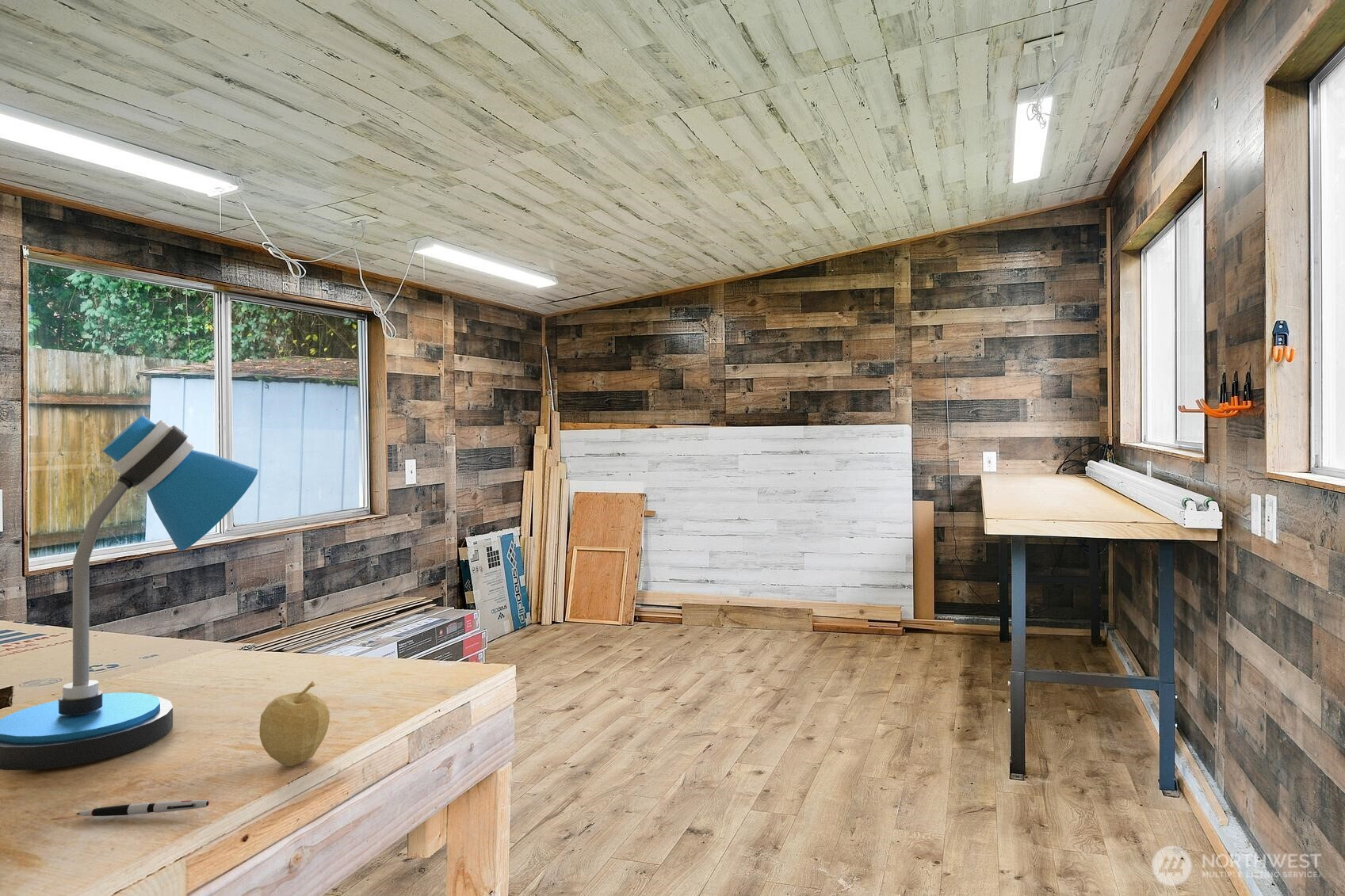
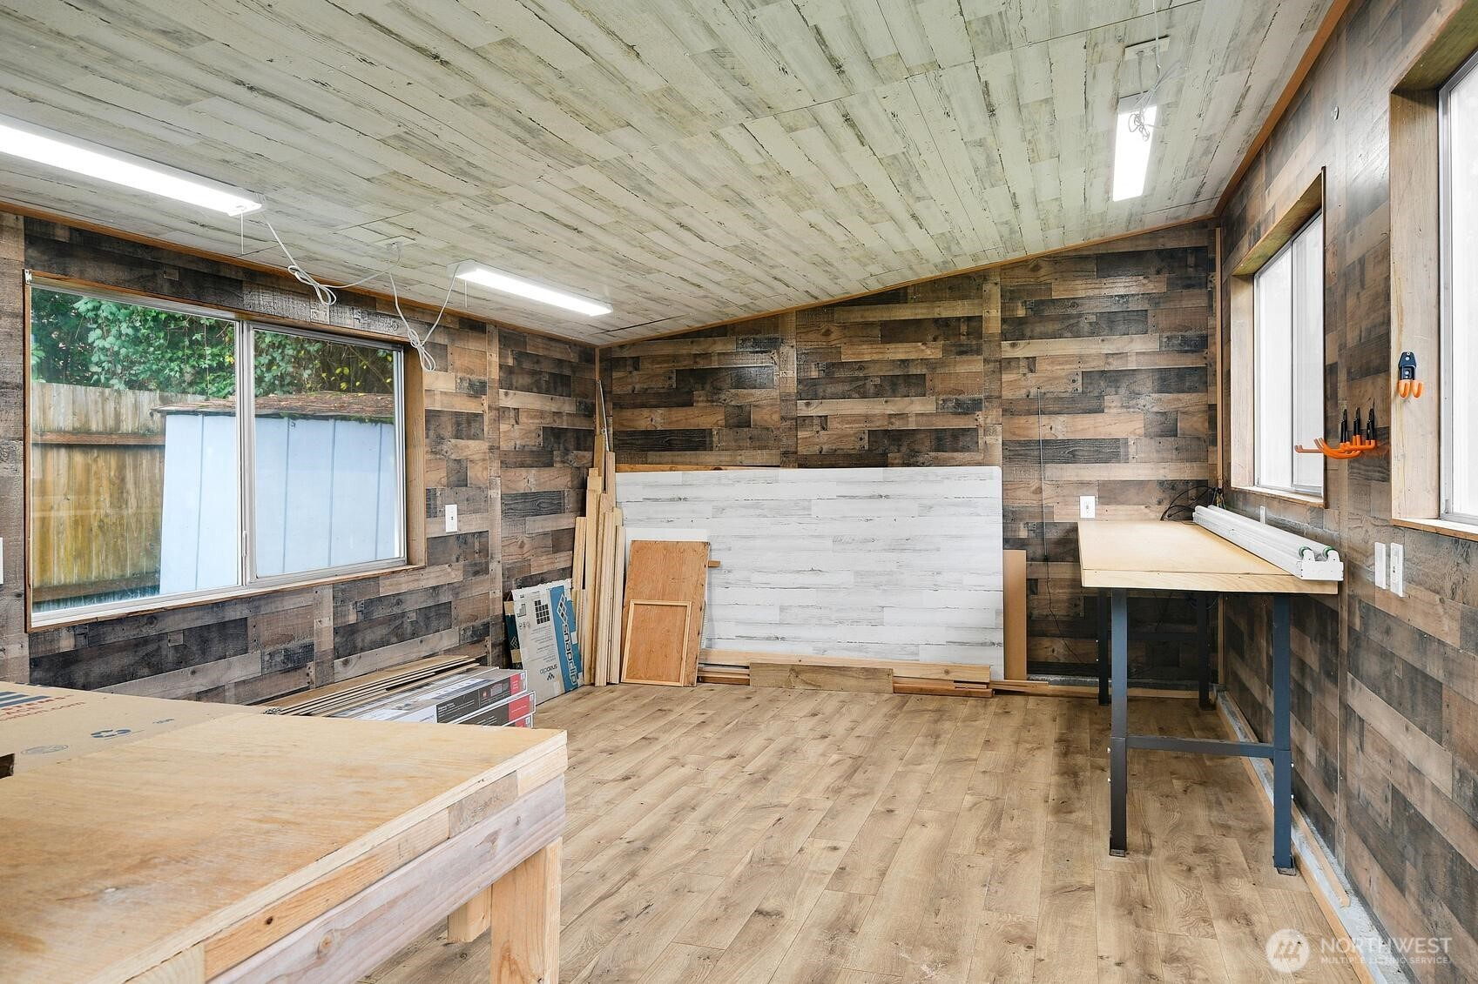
- fruit [259,681,331,767]
- desk lamp [0,414,258,771]
- pen [75,799,210,817]
